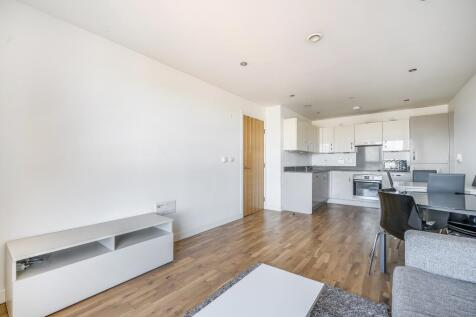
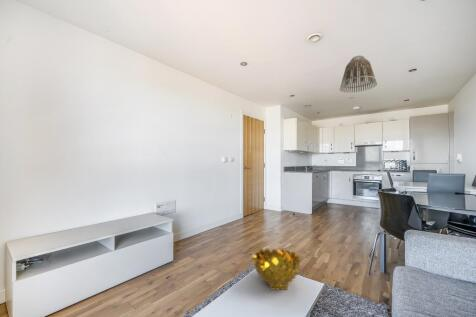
+ decorative bowl [253,246,301,291]
+ lamp shade [339,55,378,94]
